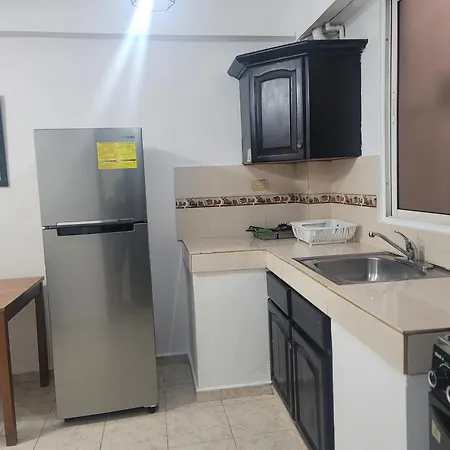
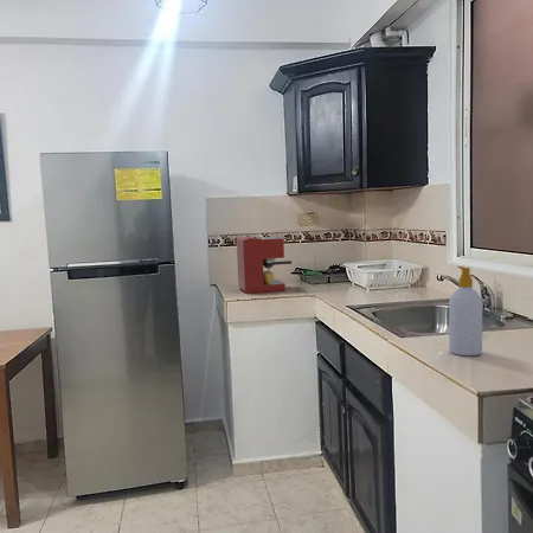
+ soap bottle [448,265,483,357]
+ coffee maker [236,236,293,295]
